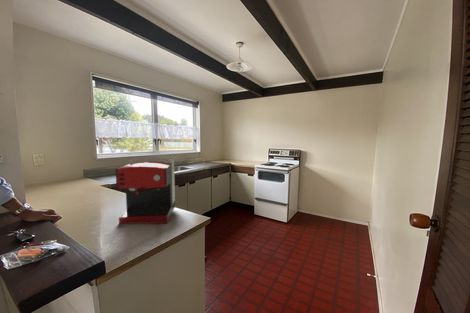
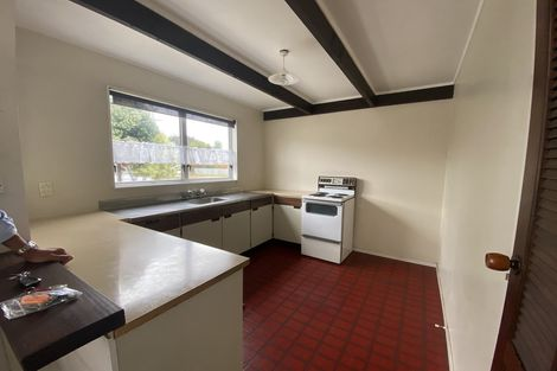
- coffee maker [115,156,176,225]
